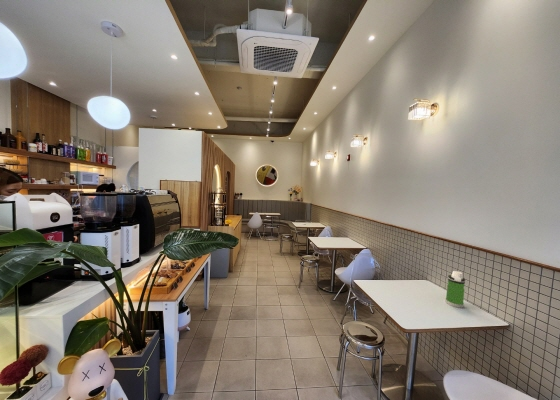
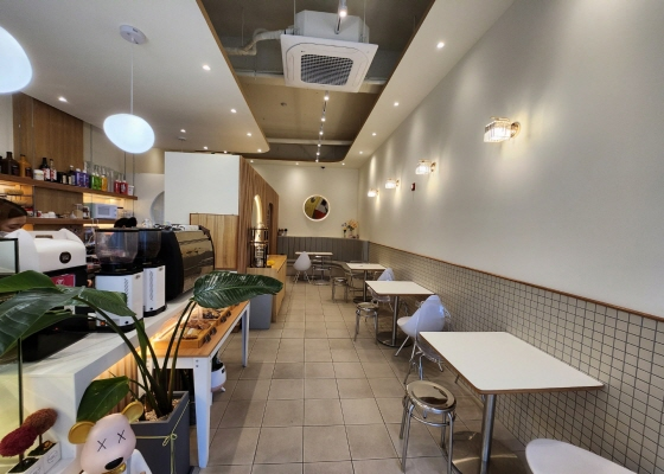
- water bottle [444,270,466,309]
